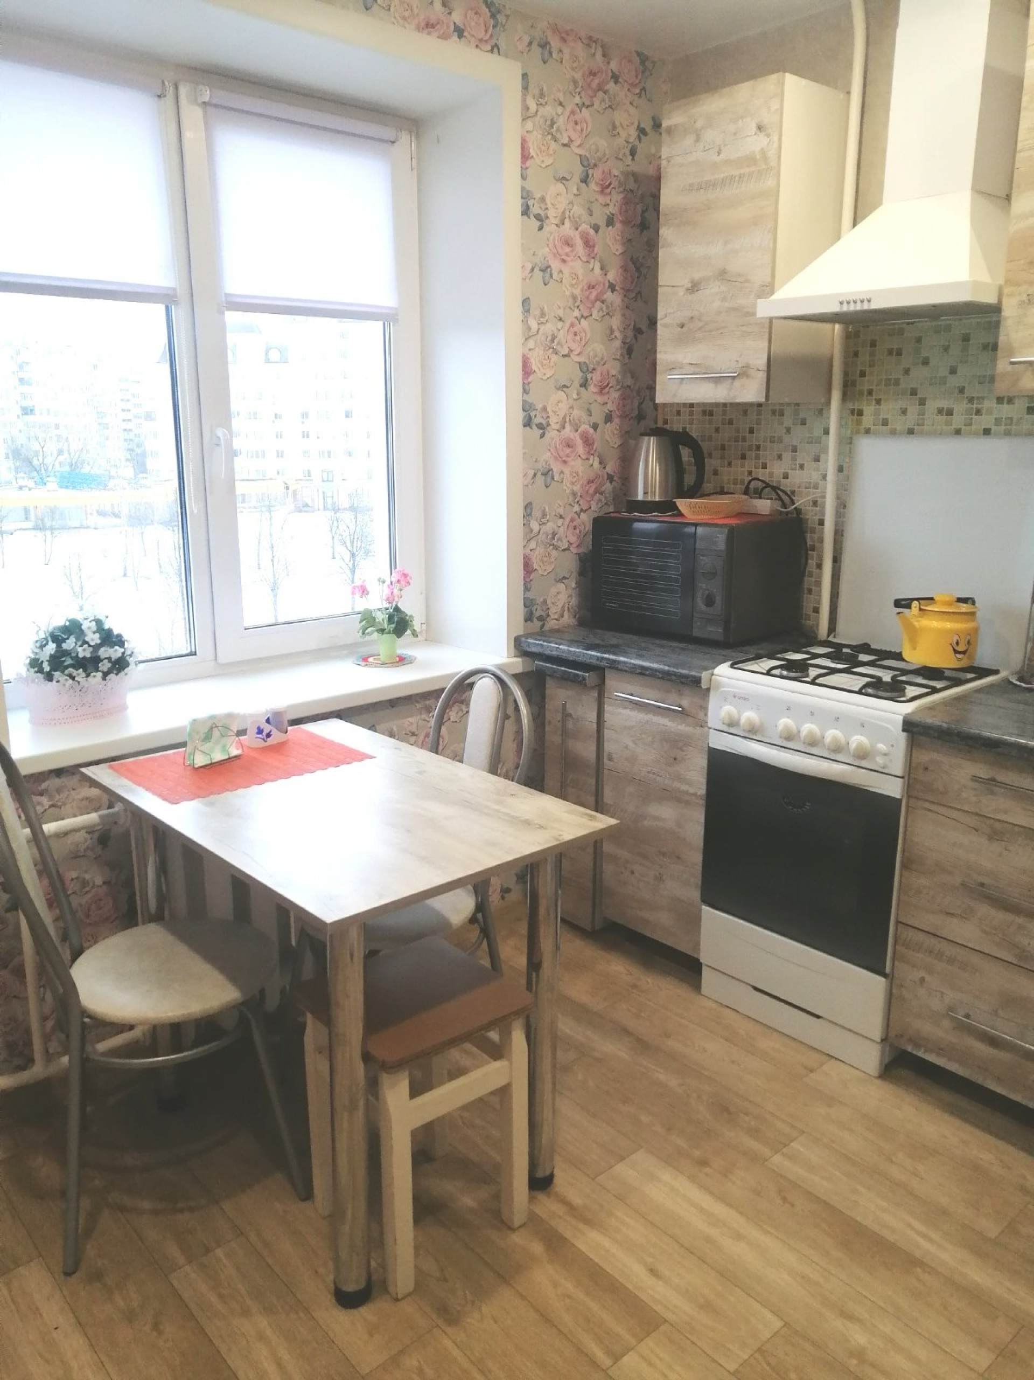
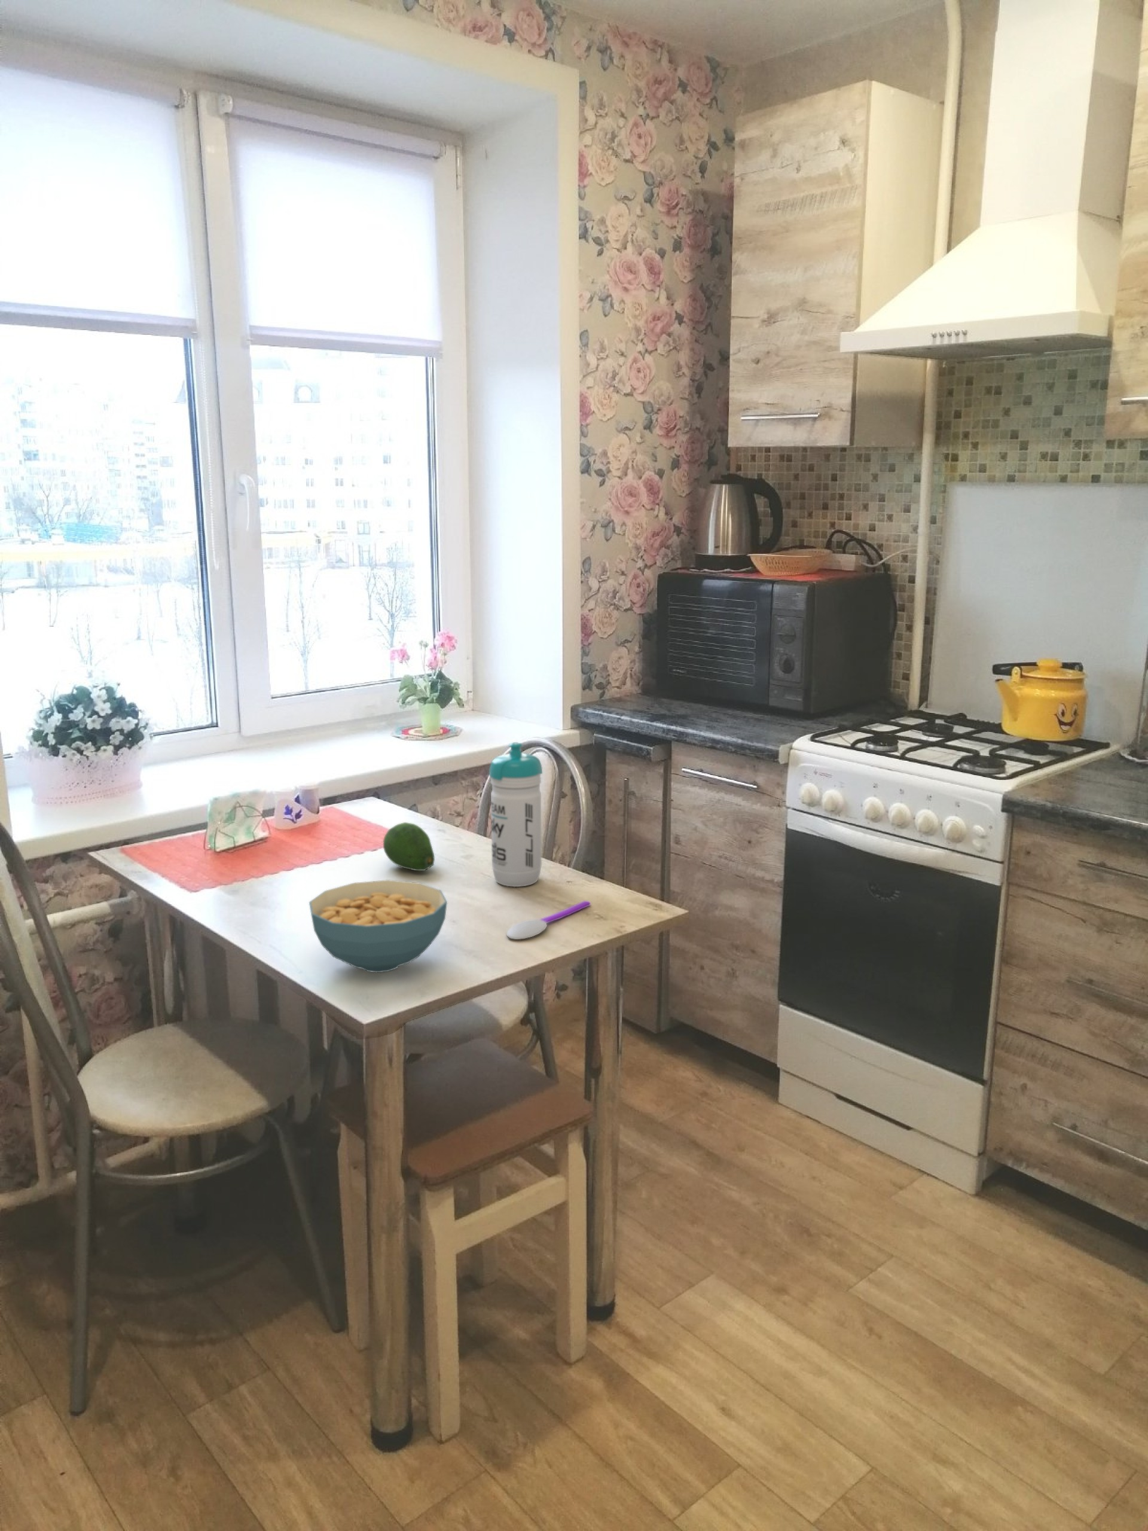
+ water bottle [488,741,543,887]
+ spoon [505,901,591,940]
+ fruit [382,822,435,872]
+ cereal bowl [309,879,447,973]
